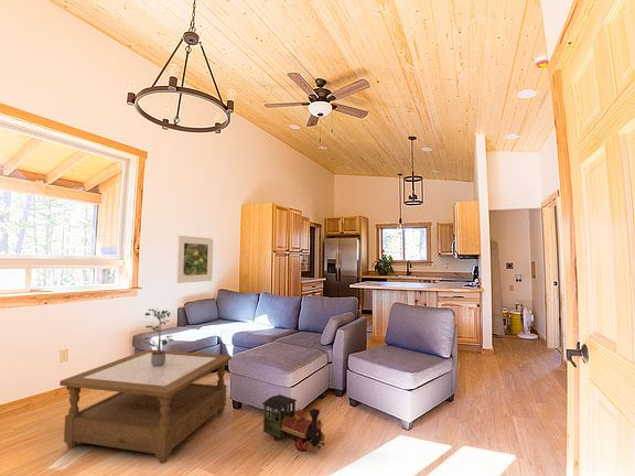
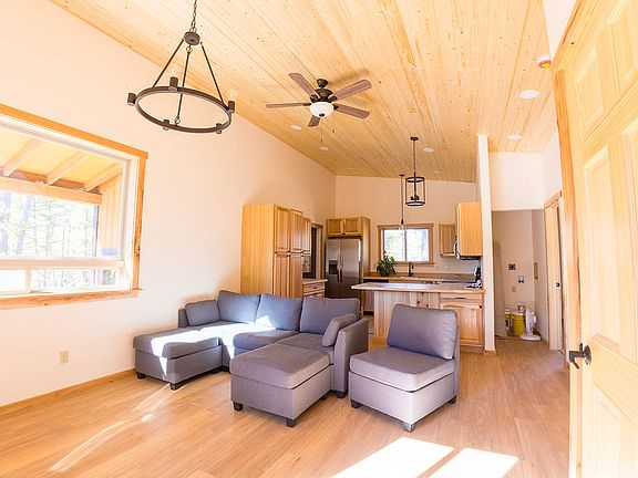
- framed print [175,235,214,284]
- toy train [261,393,325,453]
- coffee table [58,348,233,465]
- potted plant [139,307,175,366]
